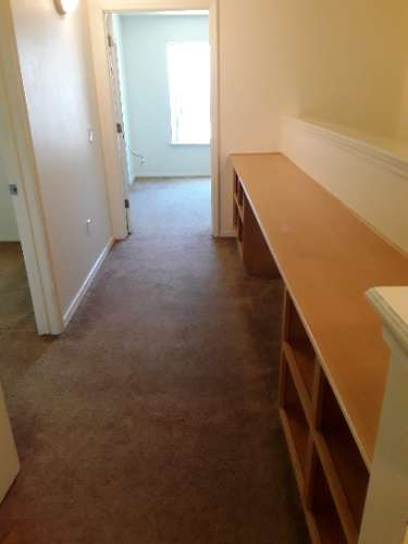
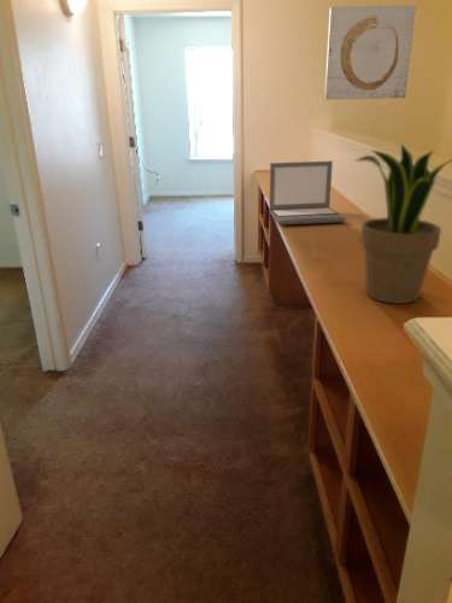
+ potted plant [354,142,452,305]
+ laptop [268,160,346,226]
+ wall art [323,4,417,100]
